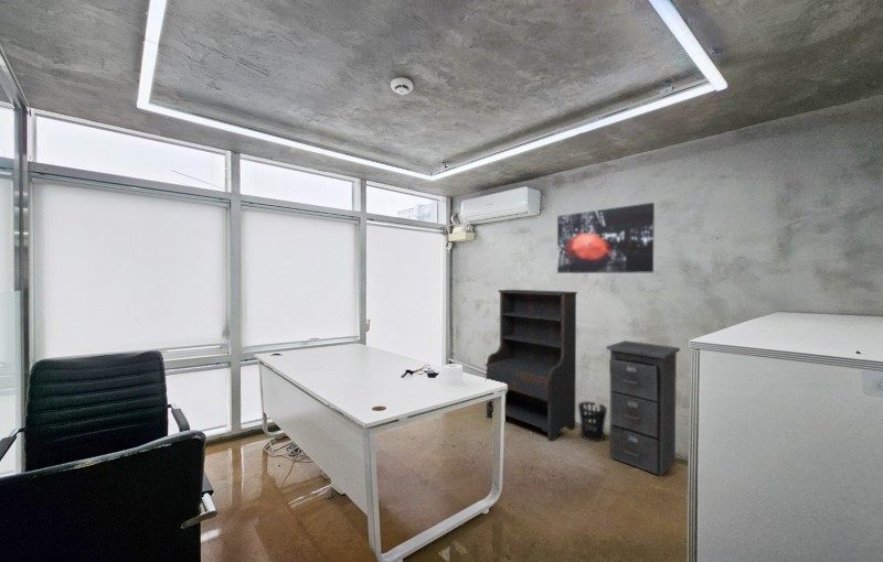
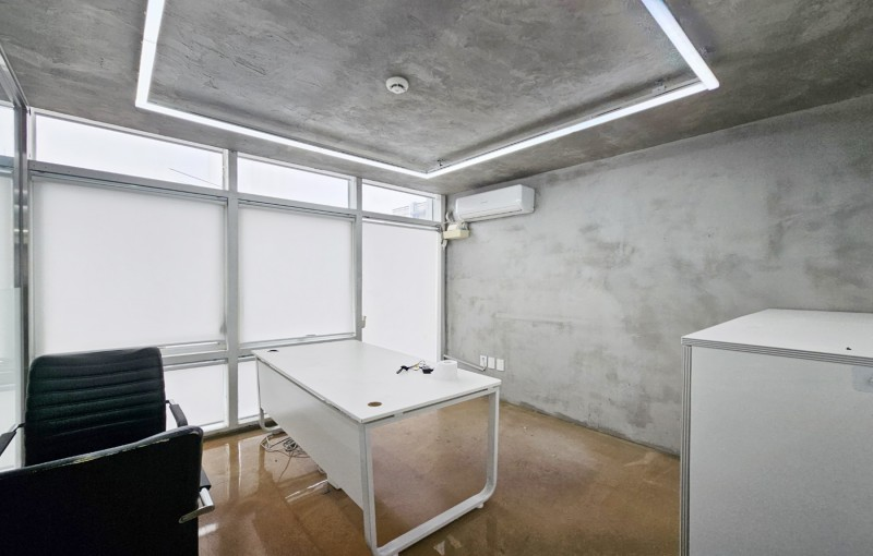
- bookshelf [485,289,578,443]
- wall art [556,202,656,274]
- wastebasket [577,400,608,443]
- filing cabinet [605,339,681,478]
